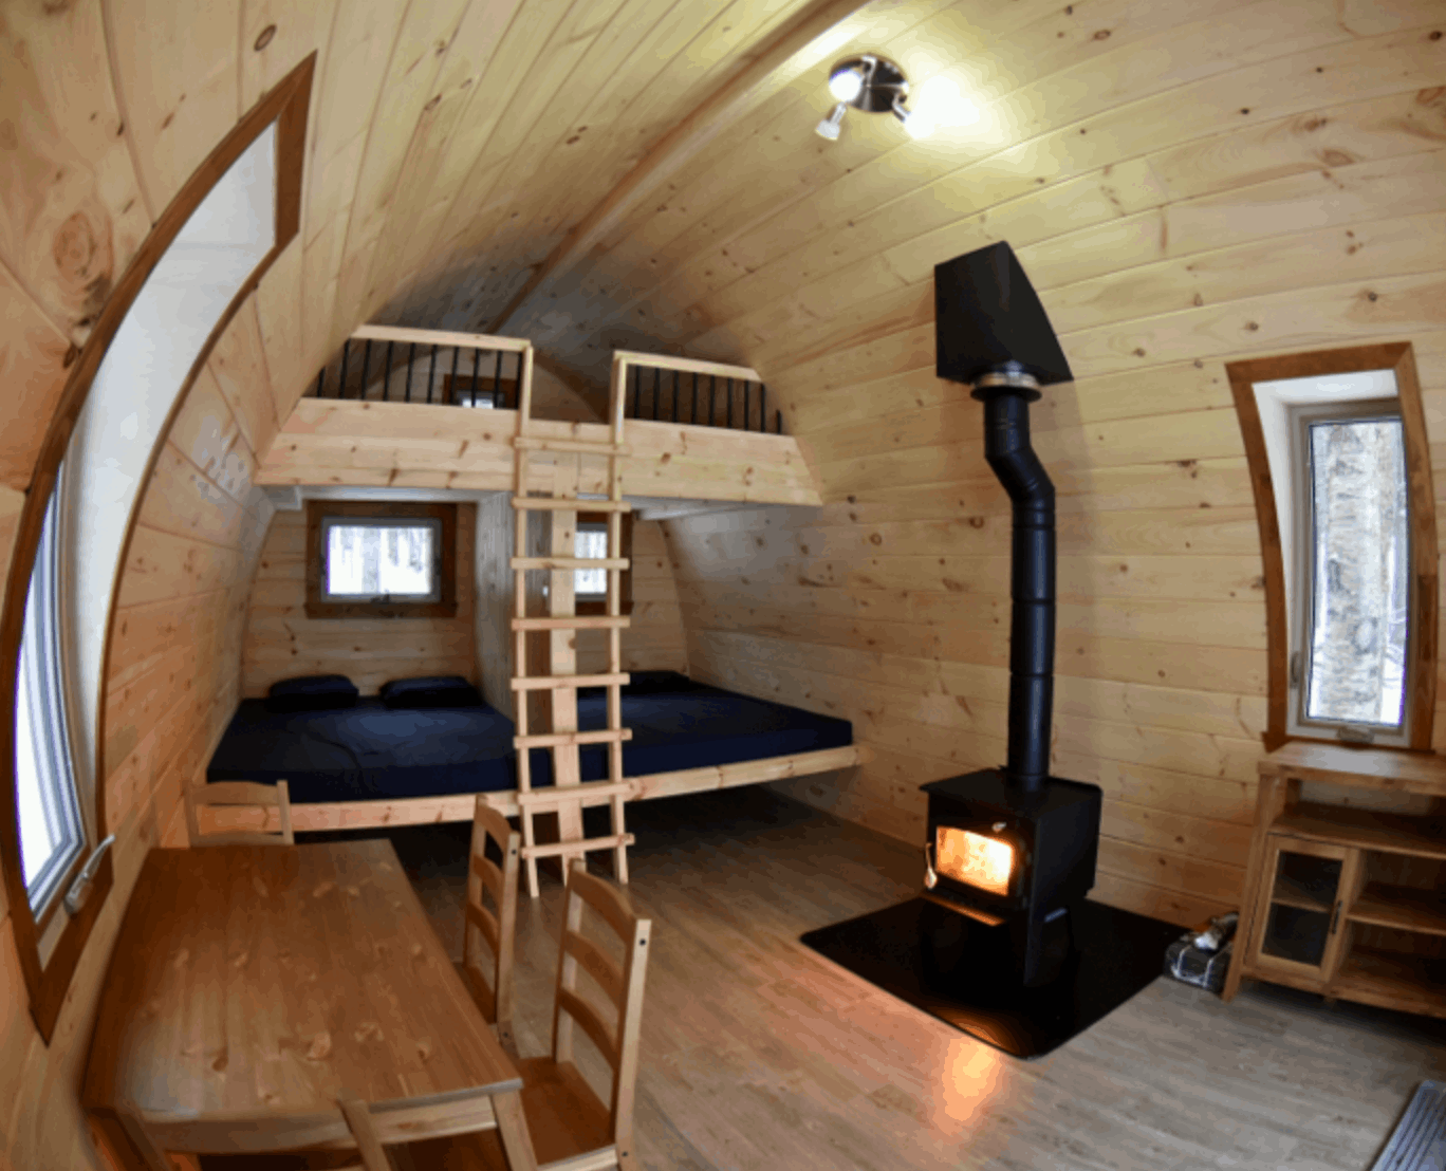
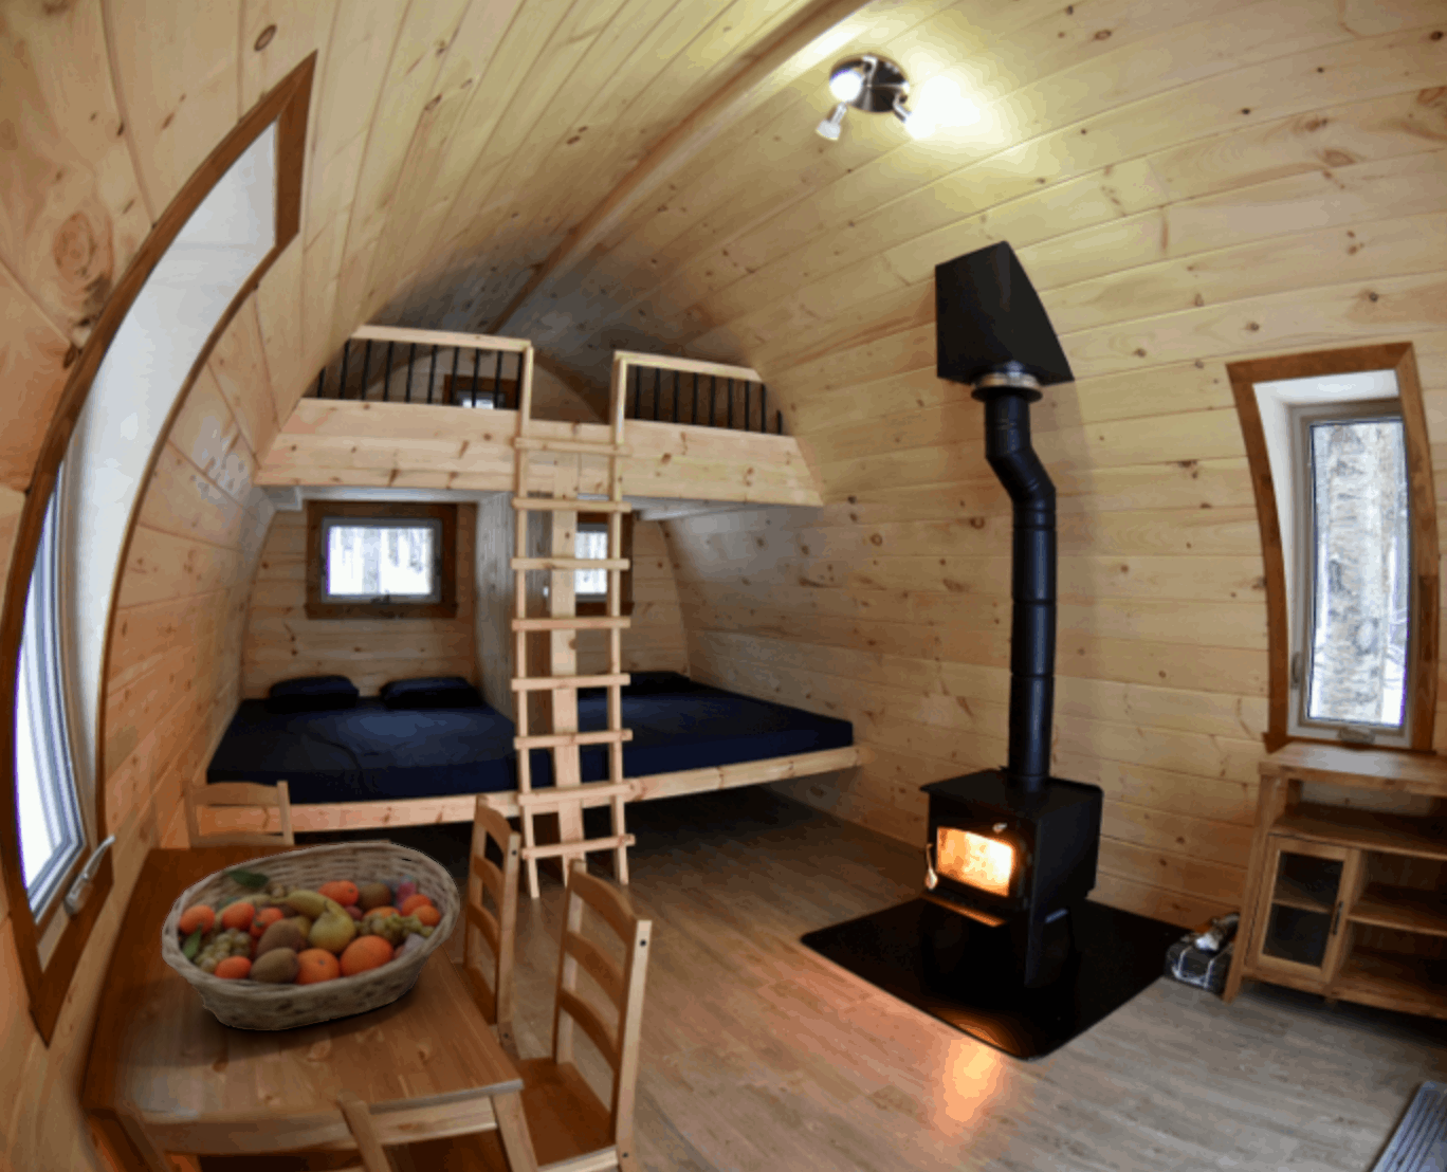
+ fruit basket [160,842,462,1032]
